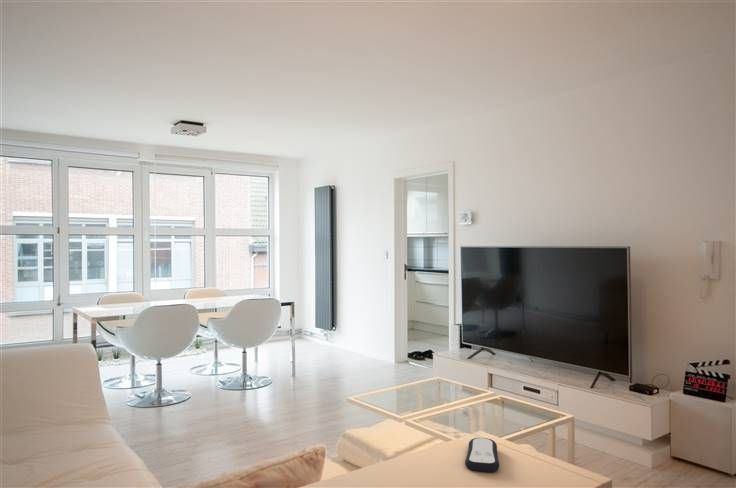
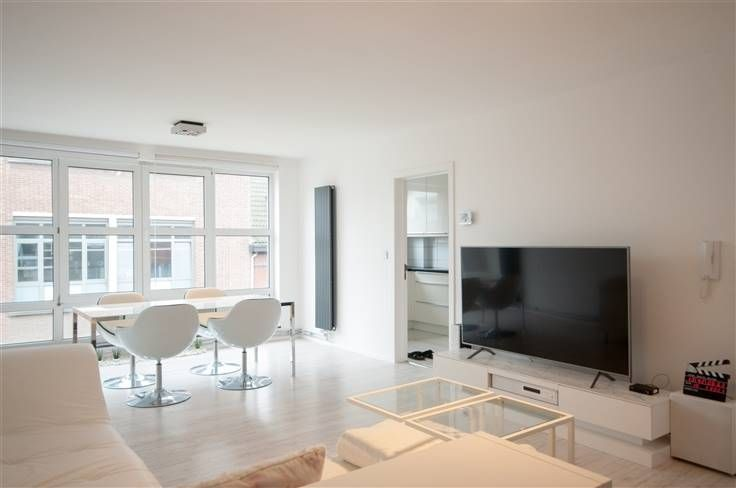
- remote control [464,437,500,473]
